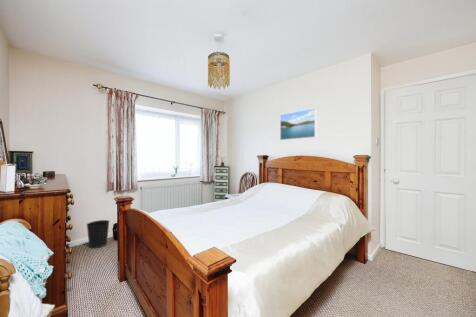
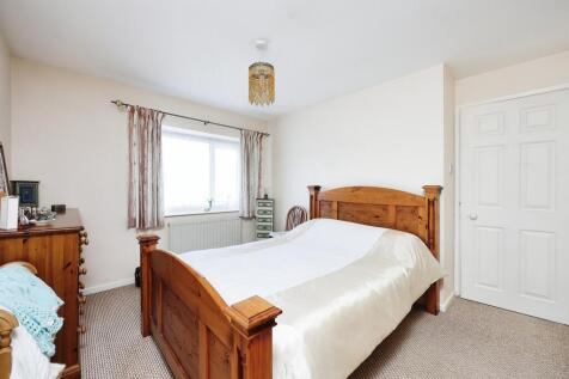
- wastebasket [86,219,111,249]
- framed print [279,107,317,141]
